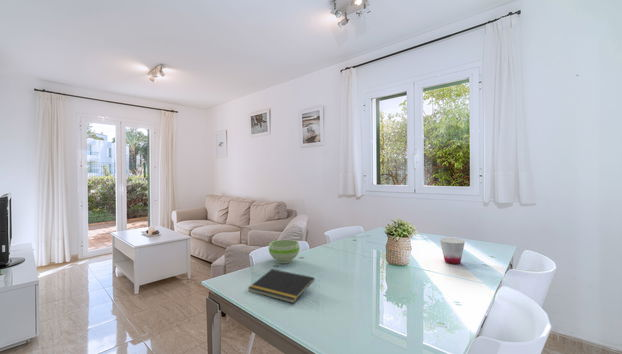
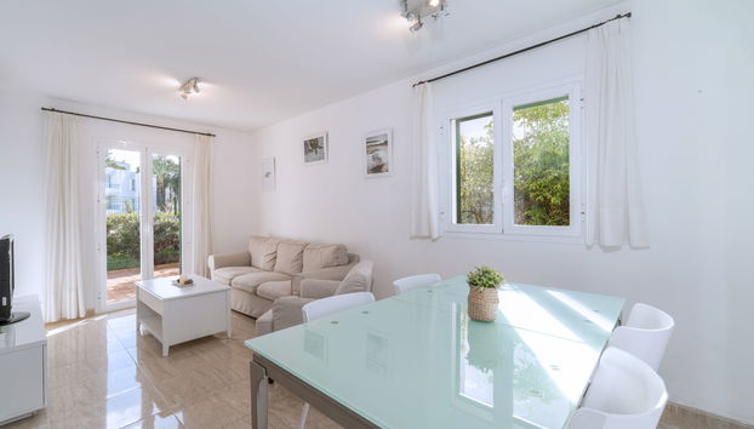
- cup [439,237,466,265]
- notepad [247,268,316,304]
- bowl [268,239,301,264]
